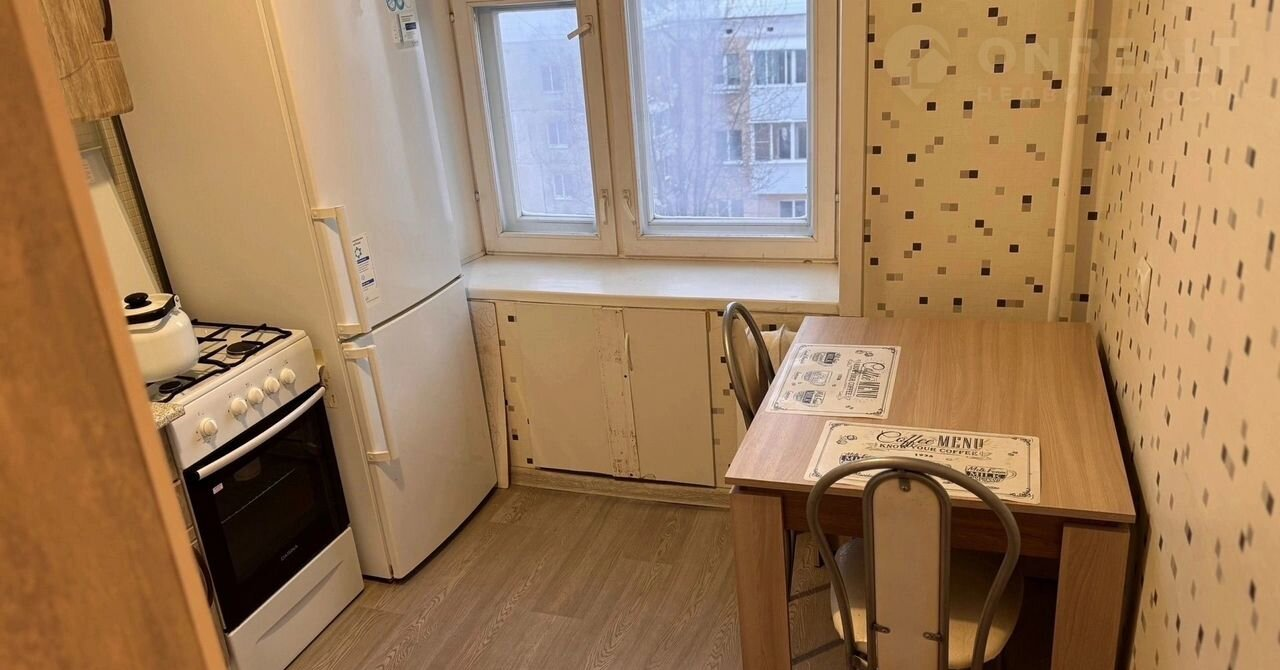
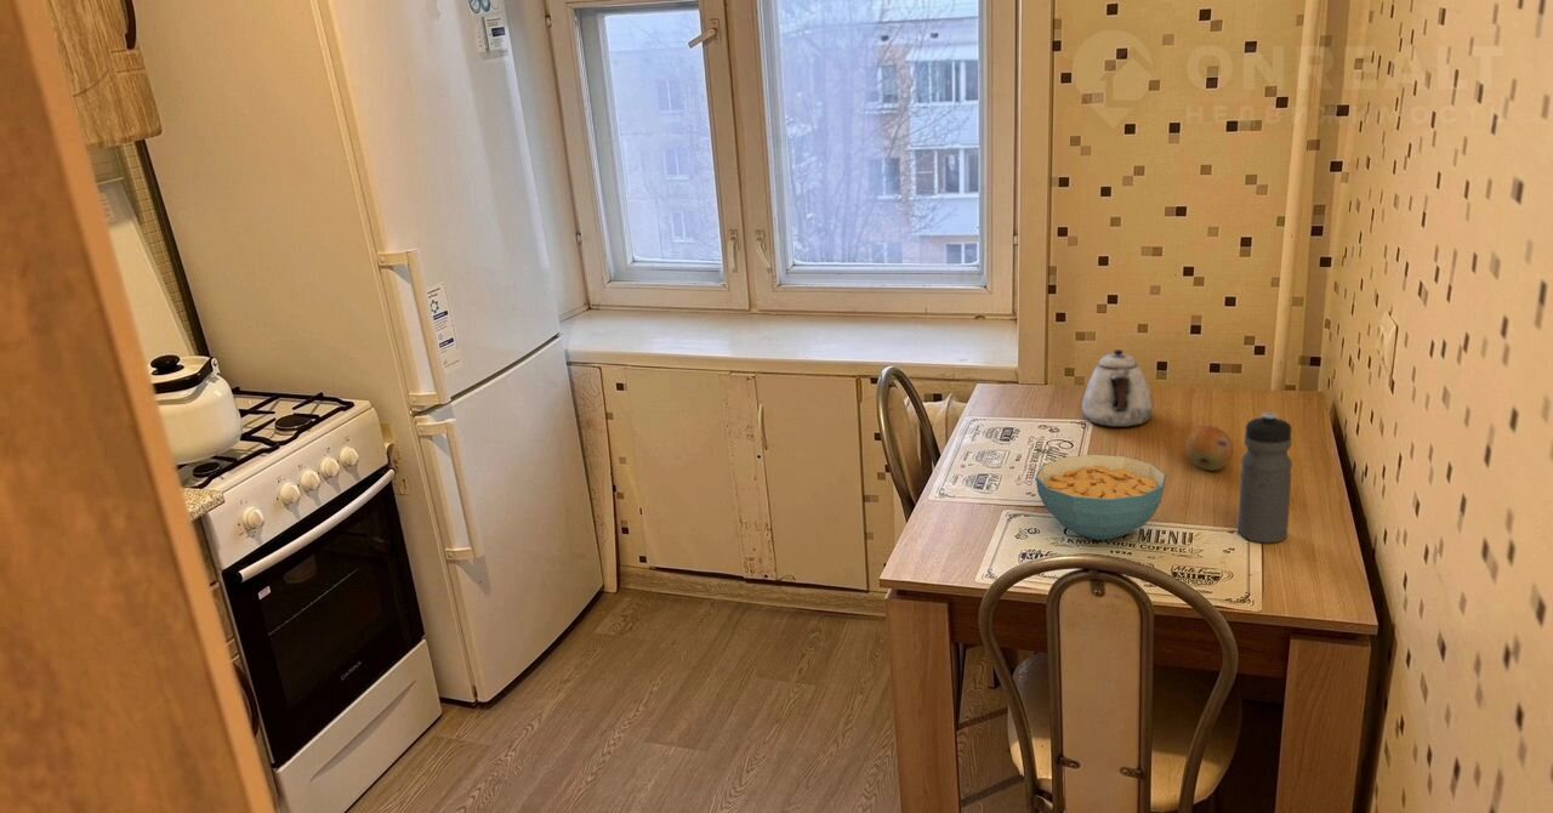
+ water bottle [1238,411,1293,545]
+ fruit [1184,425,1234,472]
+ cereal bowl [1035,454,1167,541]
+ teapot [1081,348,1154,428]
